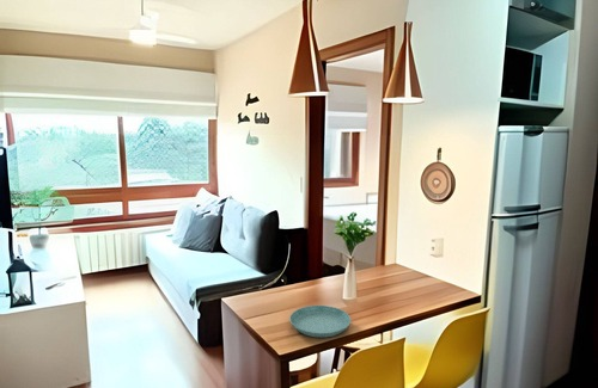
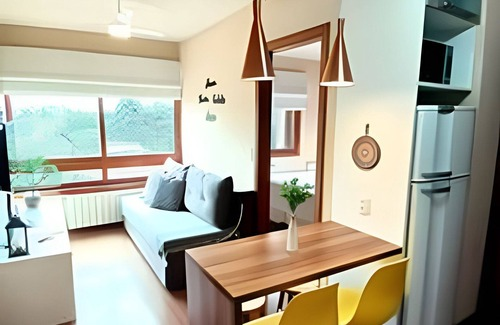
- saucer [288,304,352,338]
